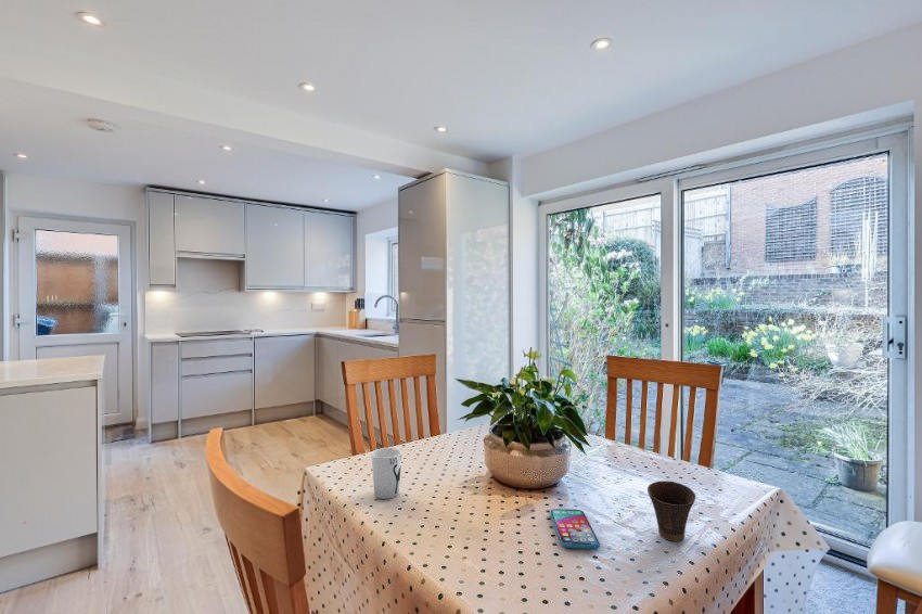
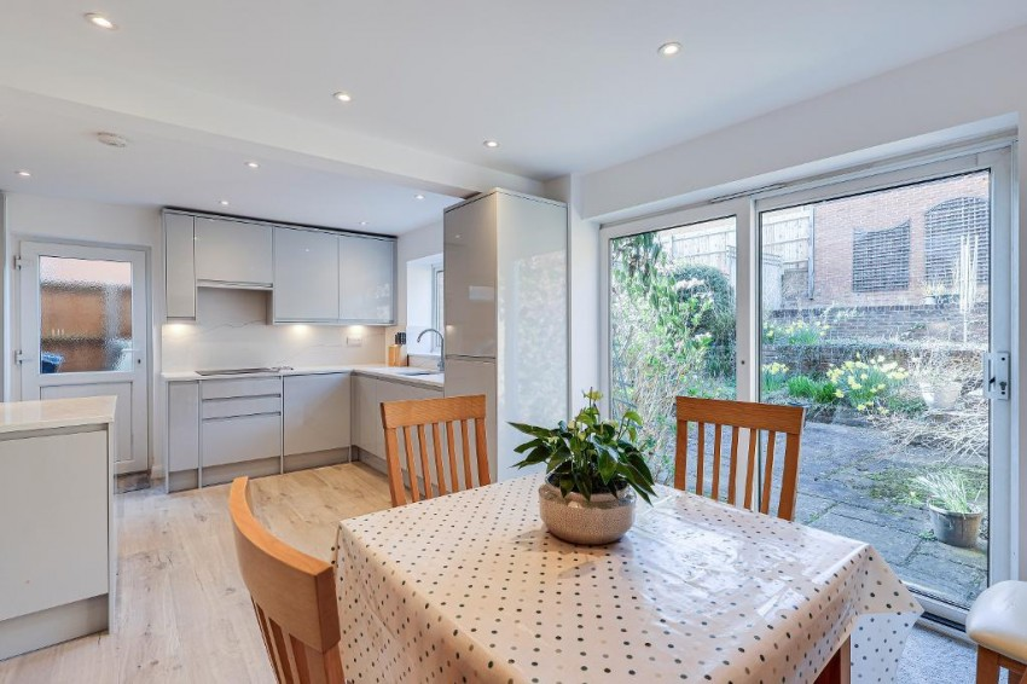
- smartphone [549,508,601,550]
- cup [370,447,404,500]
- cup [646,479,696,542]
